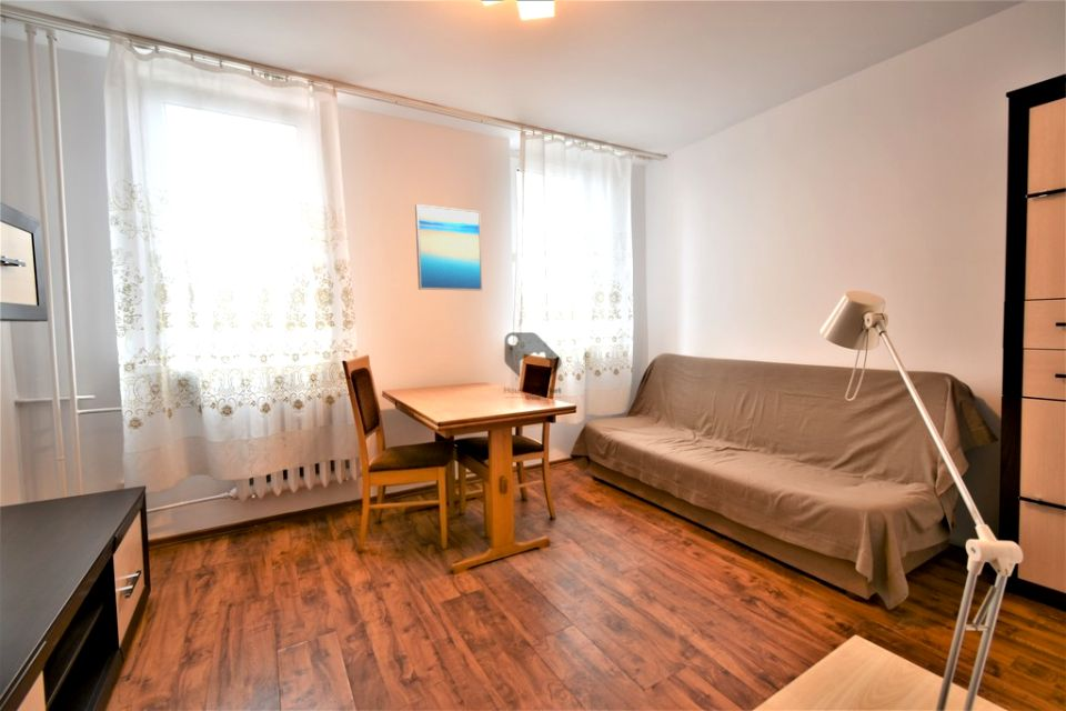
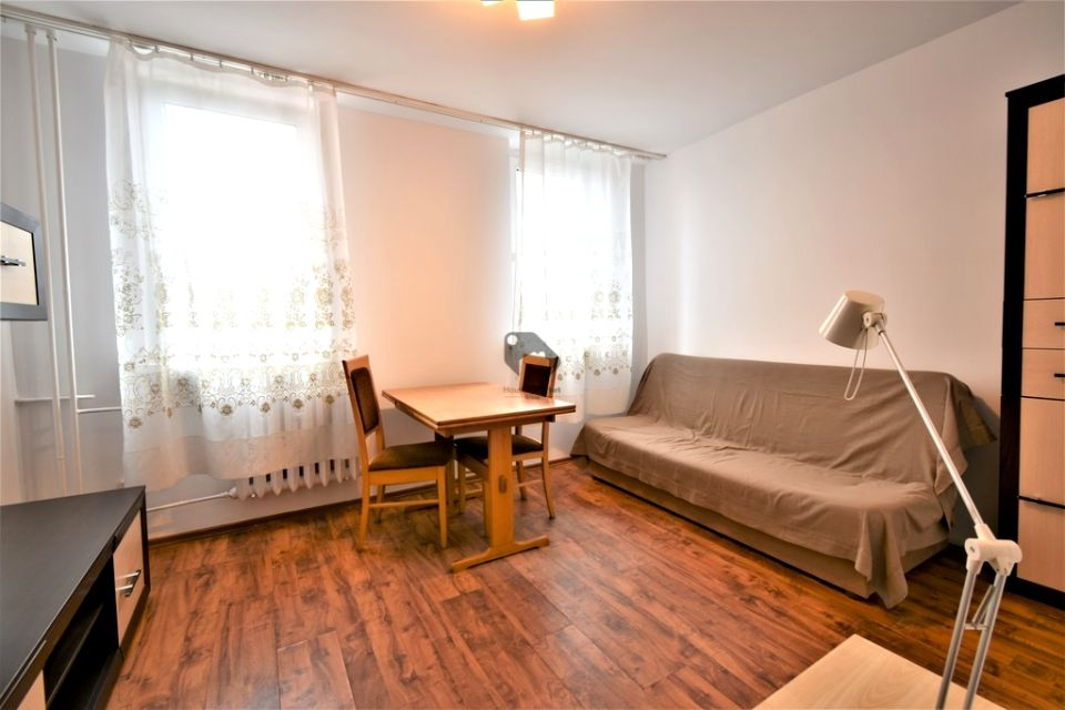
- wall art [414,203,483,292]
